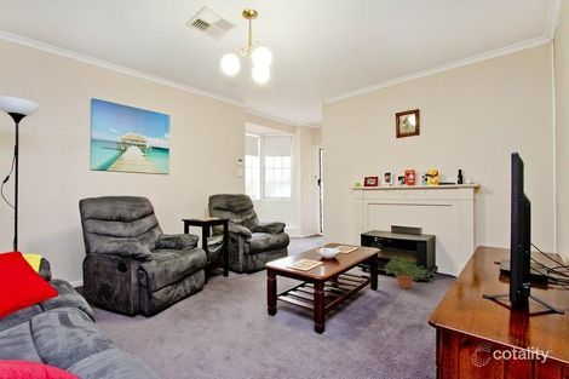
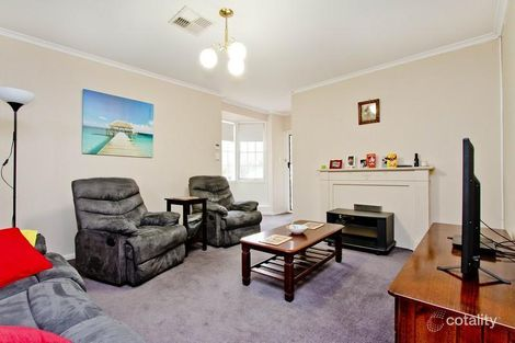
- potted plant [384,254,437,289]
